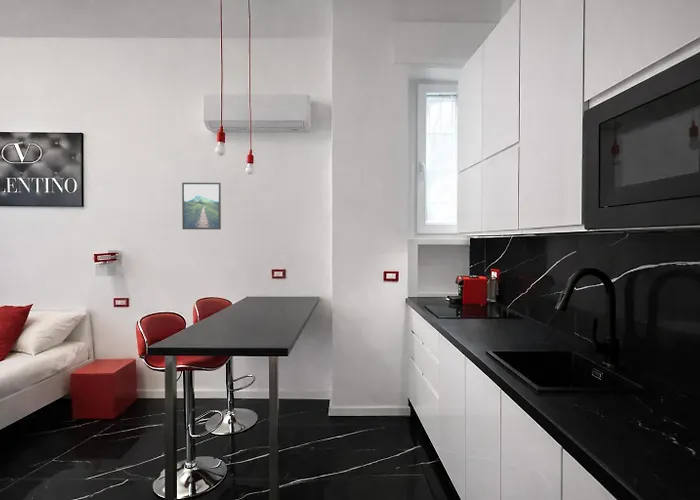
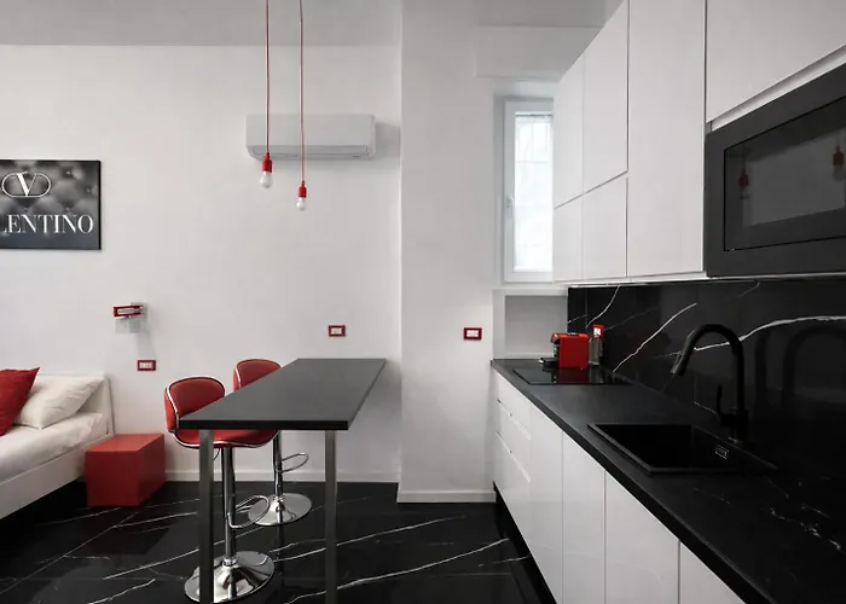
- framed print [181,182,222,230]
